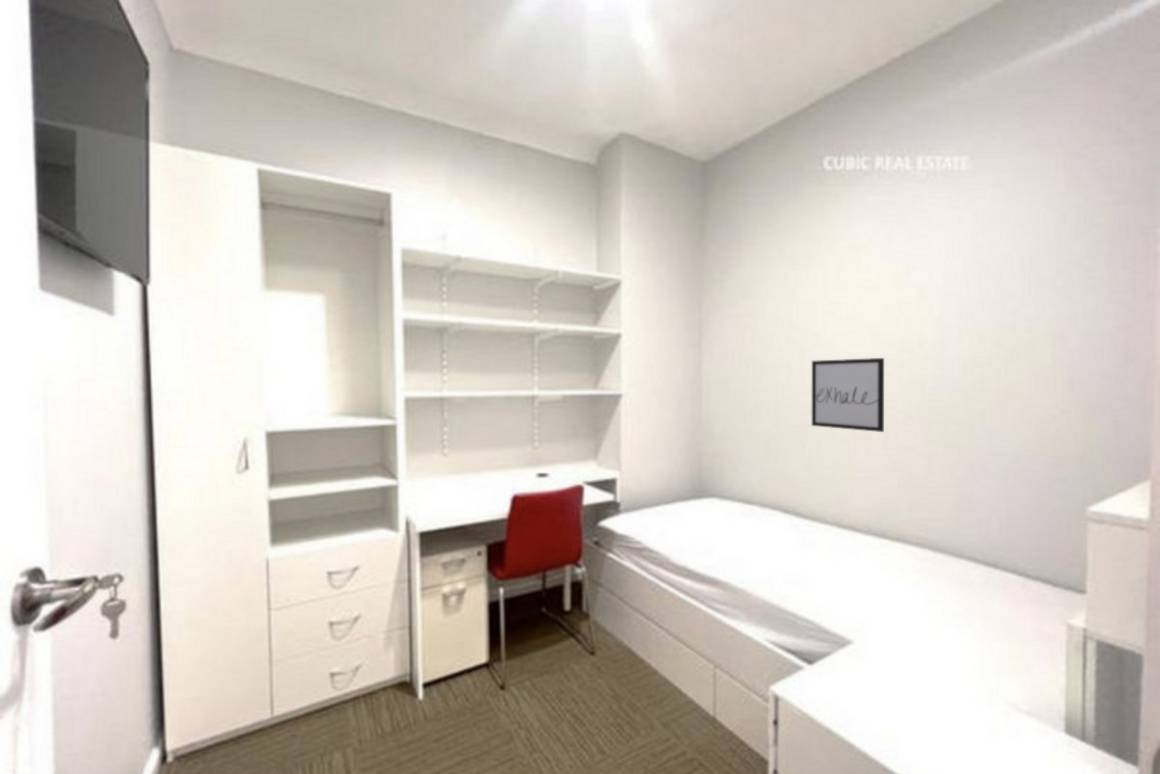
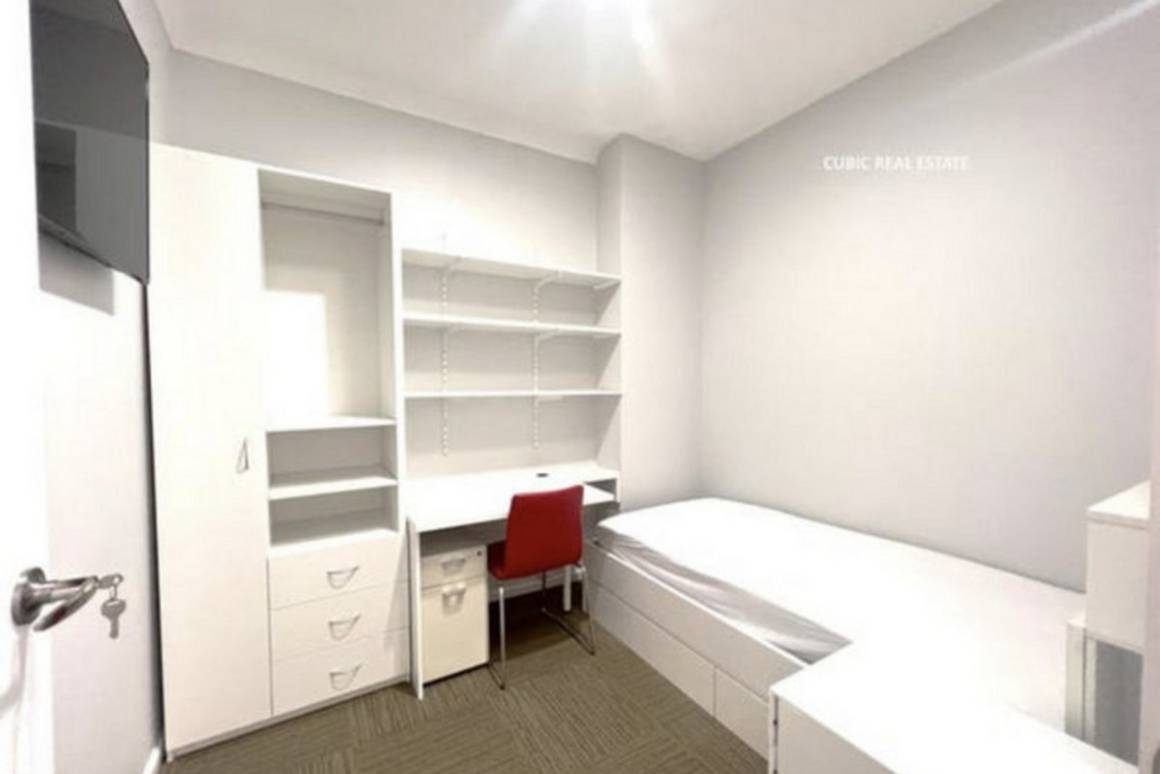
- wall art [811,357,885,433]
